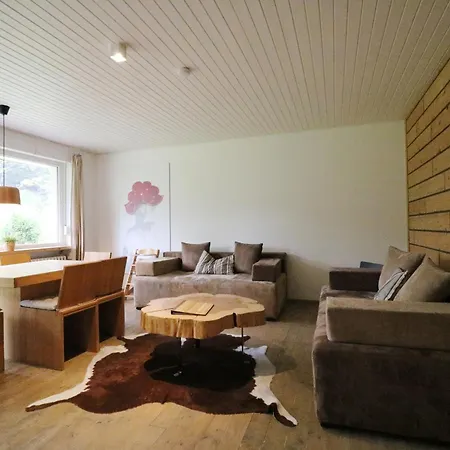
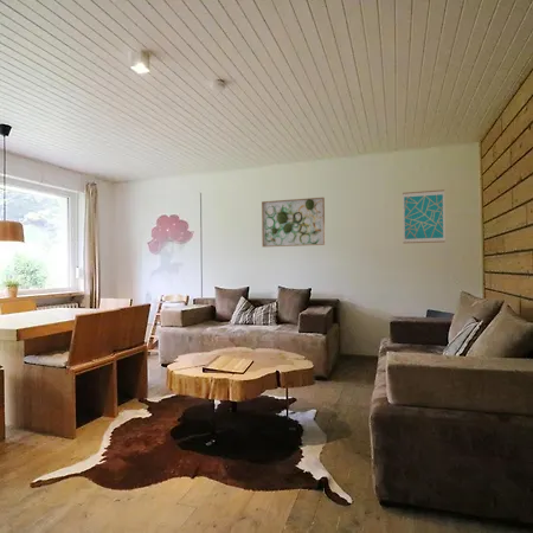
+ wall art [402,188,447,244]
+ wall art [261,197,326,249]
